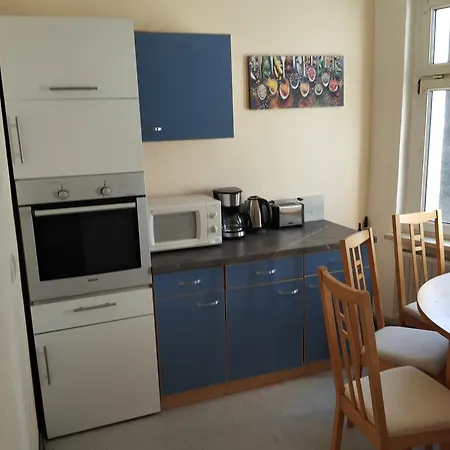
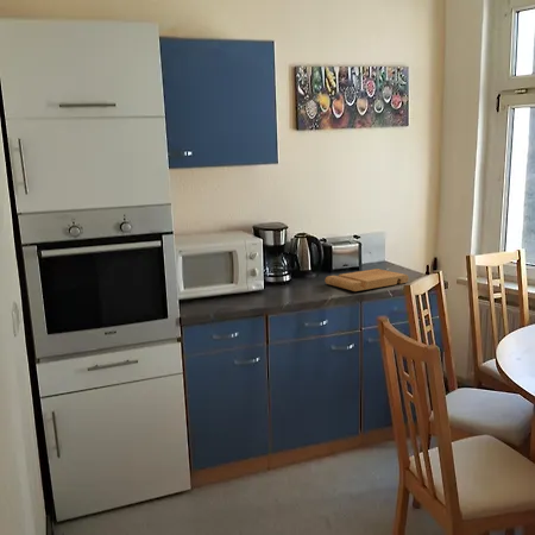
+ cutting board [325,268,409,292]
